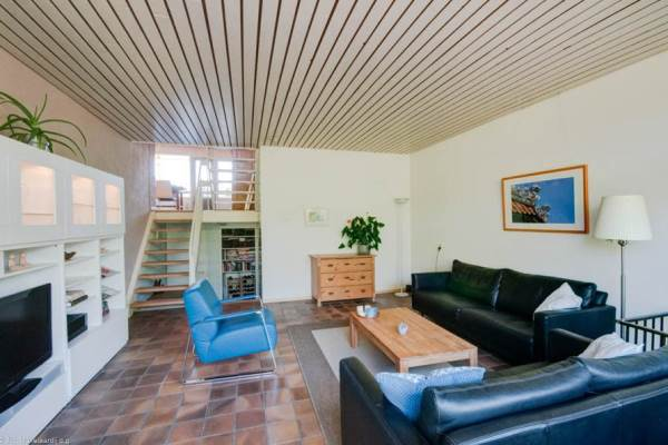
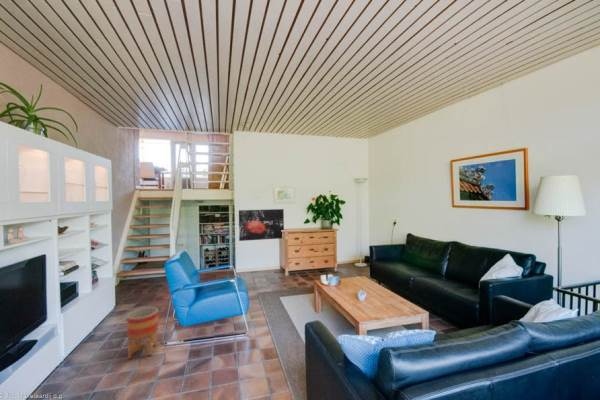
+ planter [126,306,159,360]
+ wall art [238,208,285,242]
